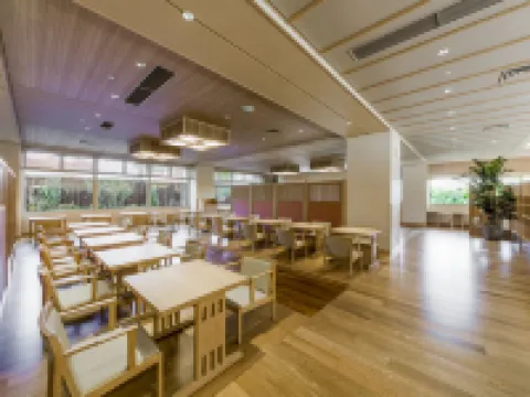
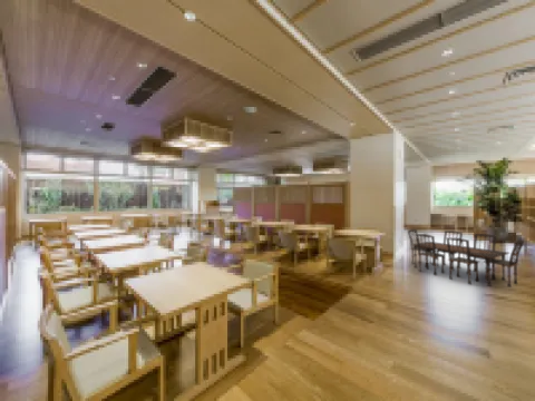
+ dining table [407,228,525,288]
